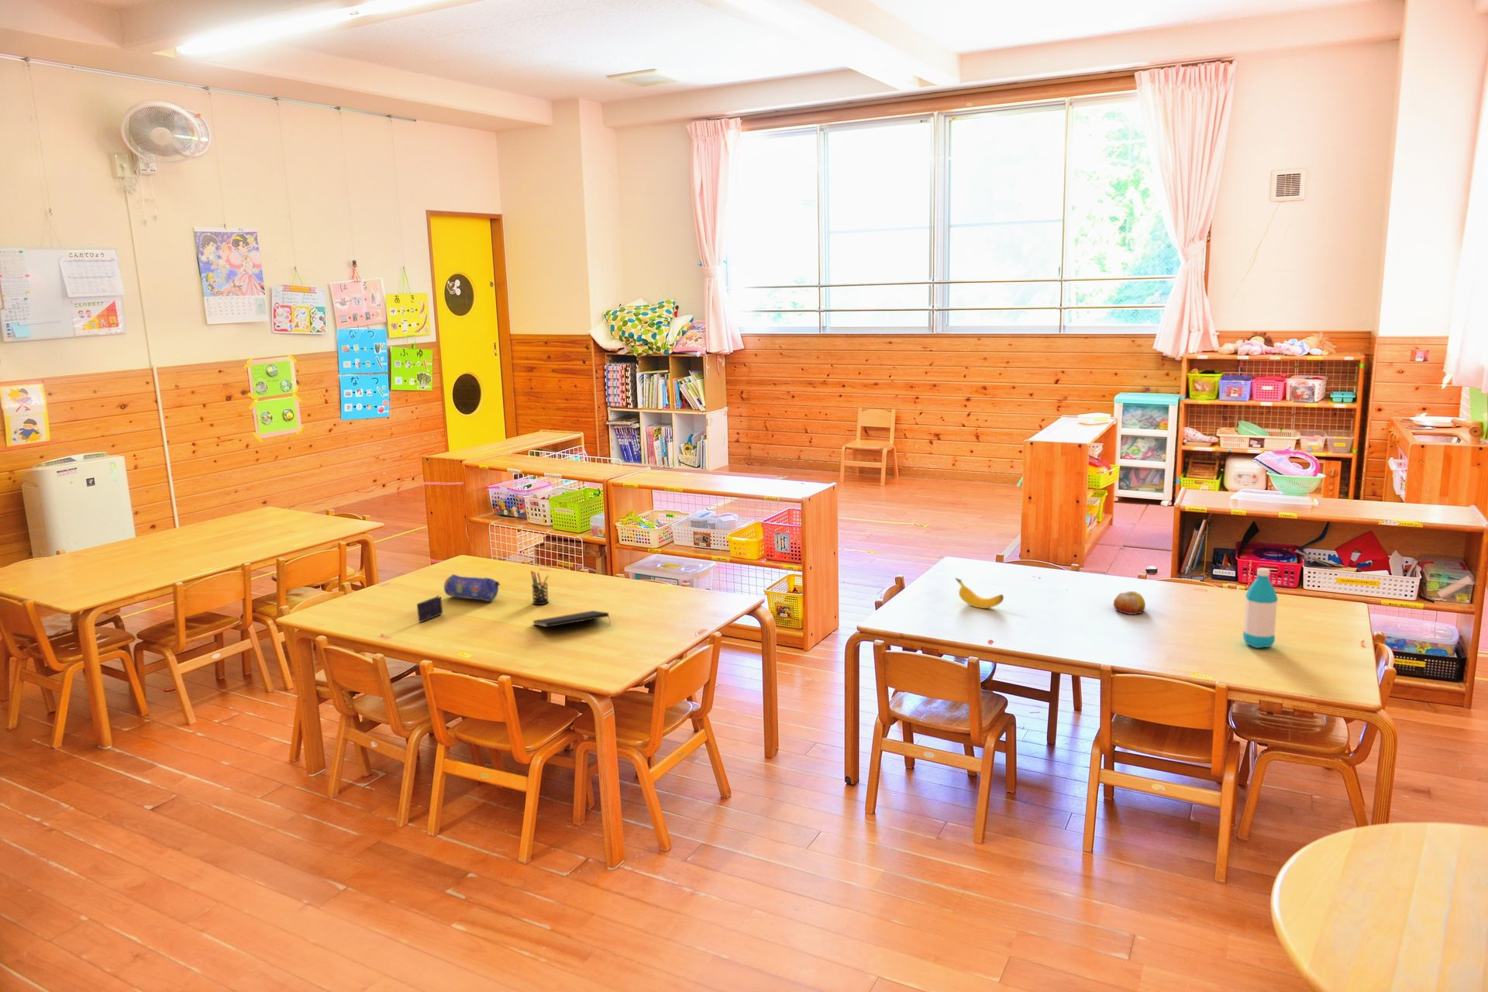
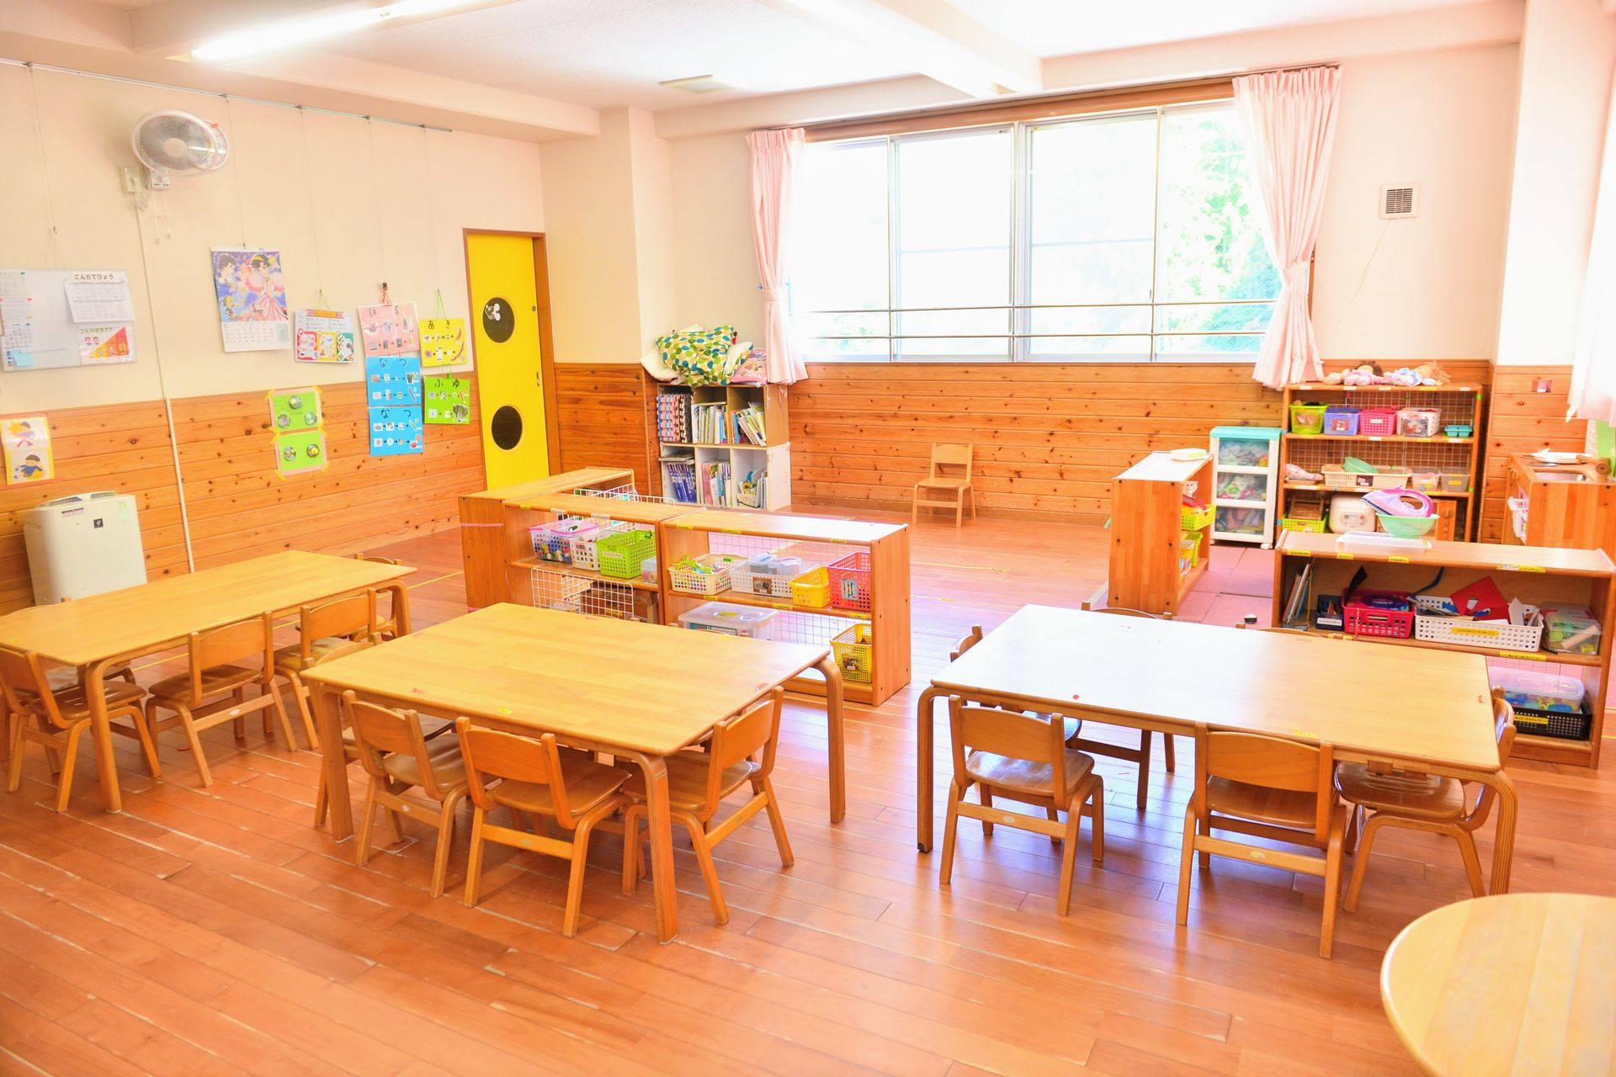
- water bottle [1242,567,1279,649]
- banana [954,577,1004,609]
- notepad [531,610,611,628]
- pencil case [443,574,502,603]
- fruit [1113,590,1146,616]
- crayon box [416,595,443,623]
- pen holder [530,569,549,606]
